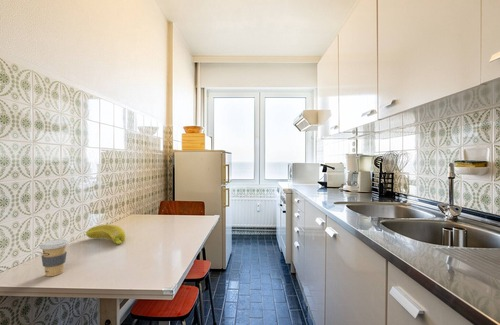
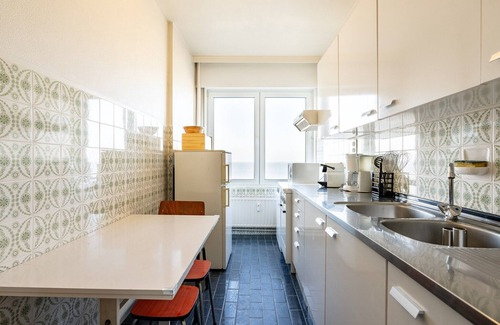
- coffee cup [39,238,70,277]
- fruit [85,224,126,245]
